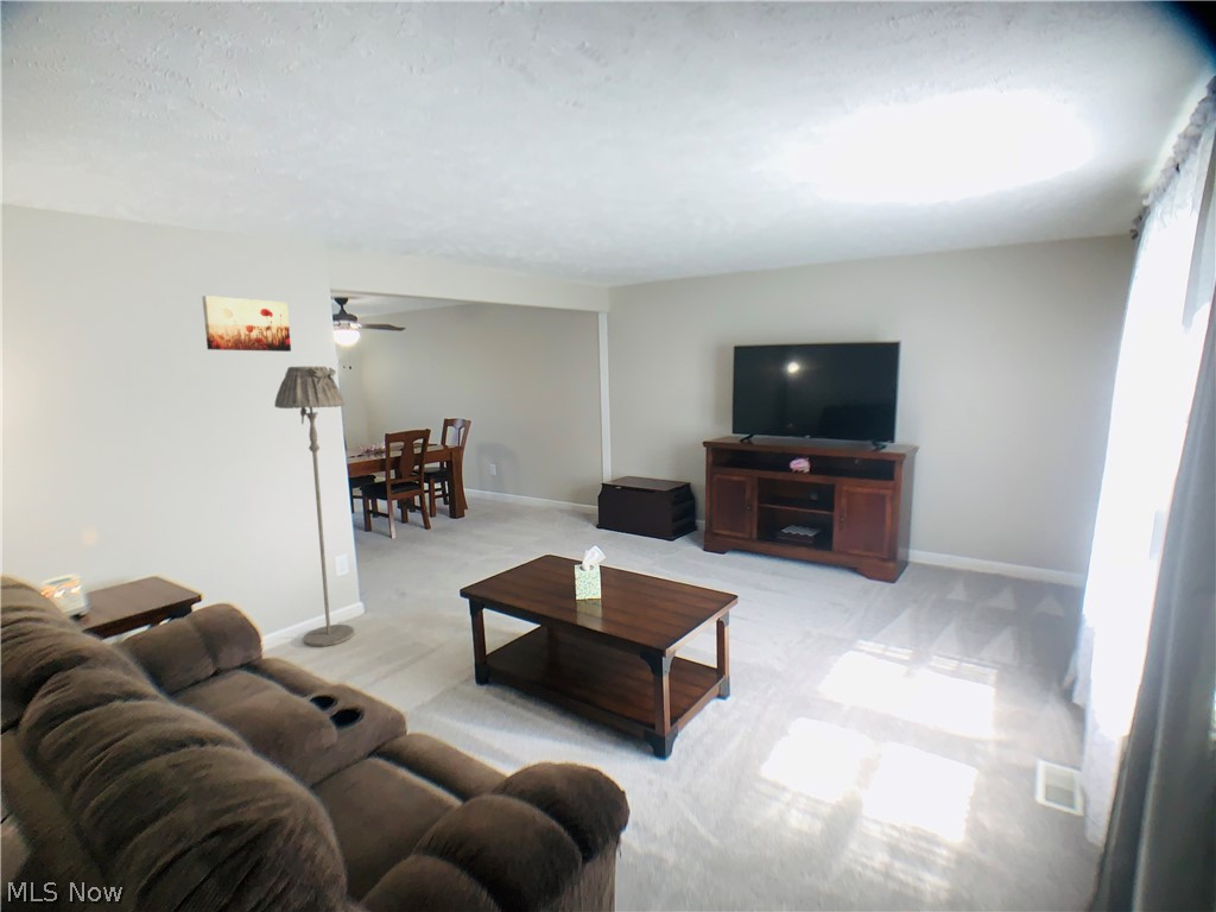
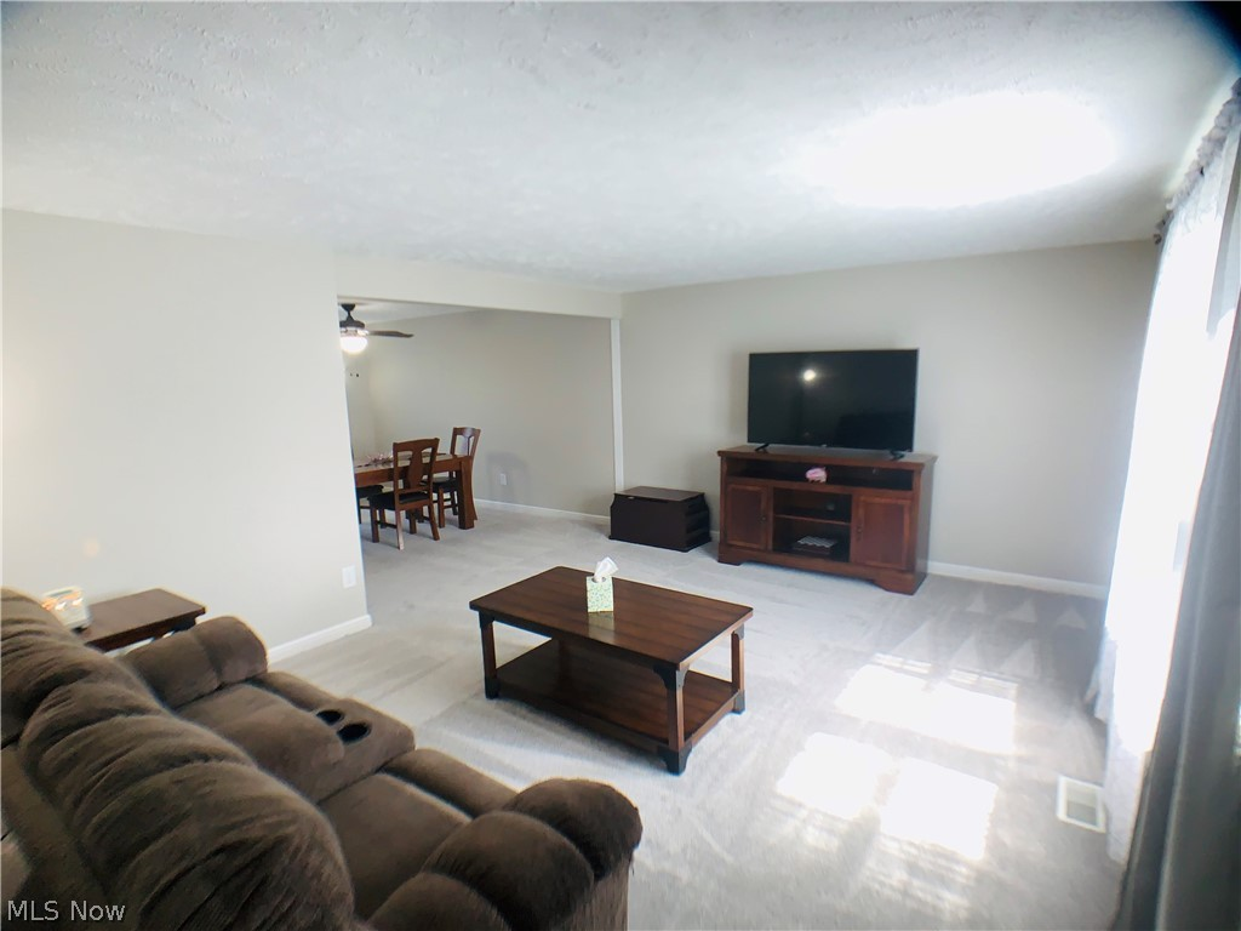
- wall art [201,294,292,353]
- floor lamp [273,365,355,647]
